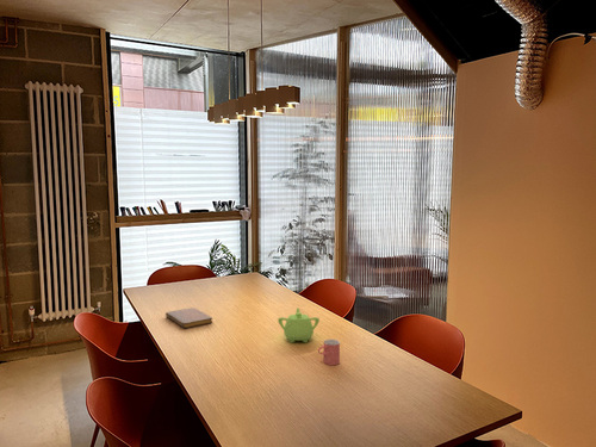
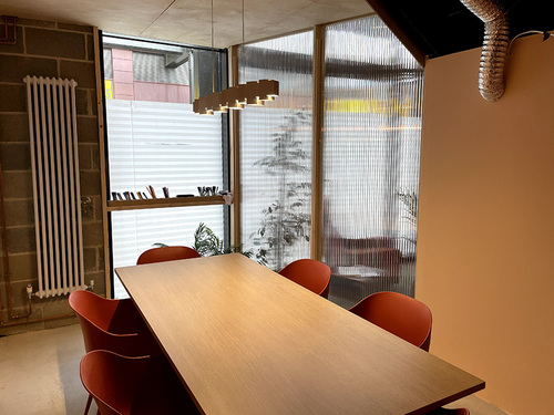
- notebook [164,306,213,329]
- cup [317,339,341,366]
- teapot [277,306,321,344]
